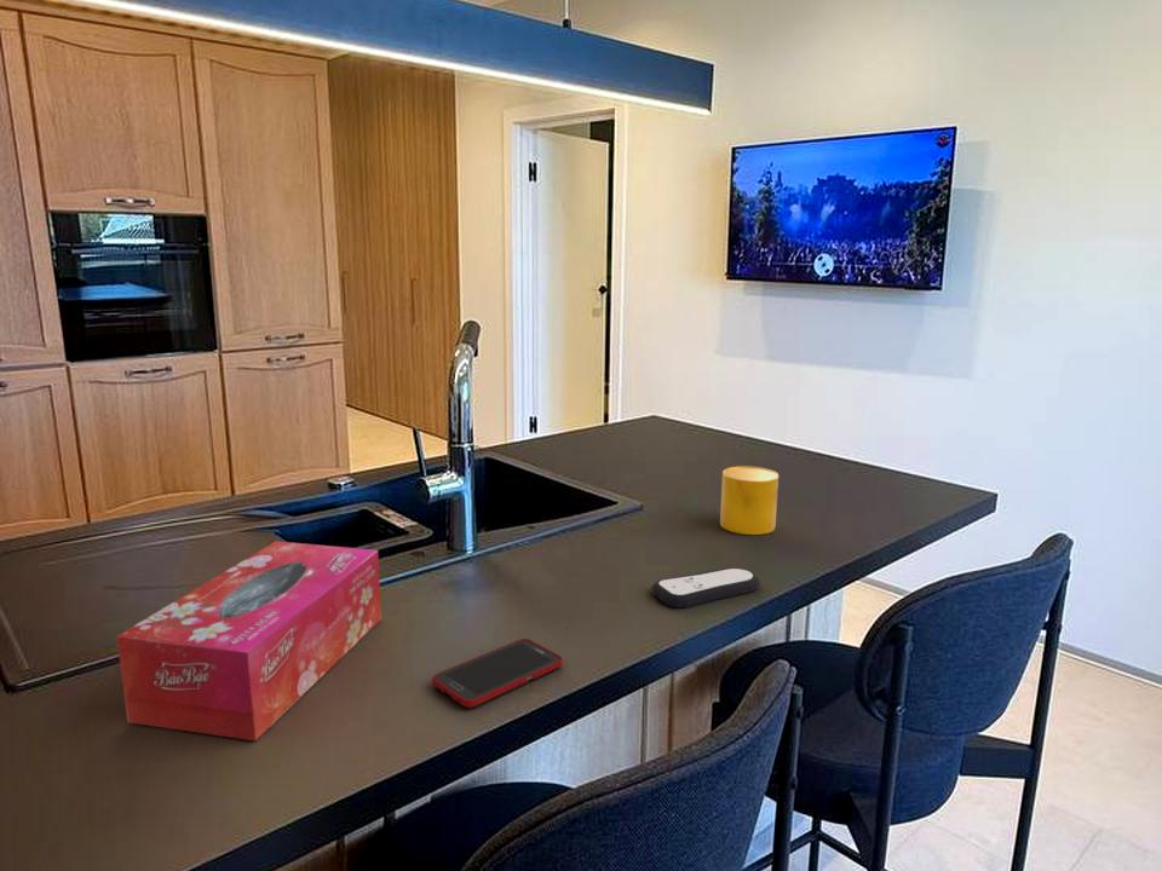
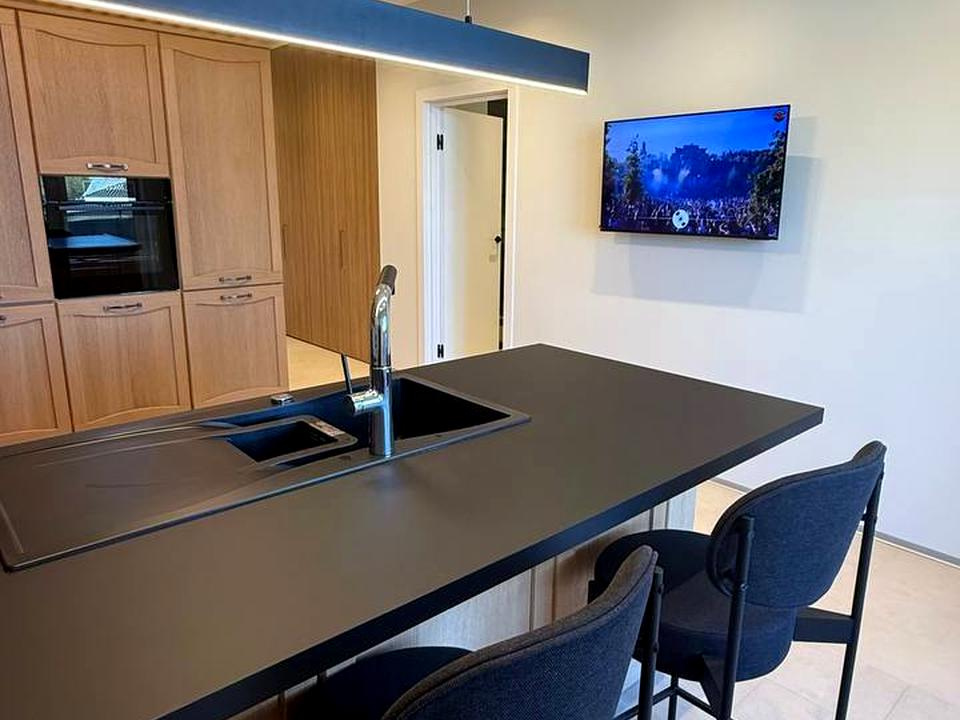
- remote control [651,566,761,610]
- cell phone [431,638,564,709]
- tissue box [115,540,382,743]
- cup [719,466,780,536]
